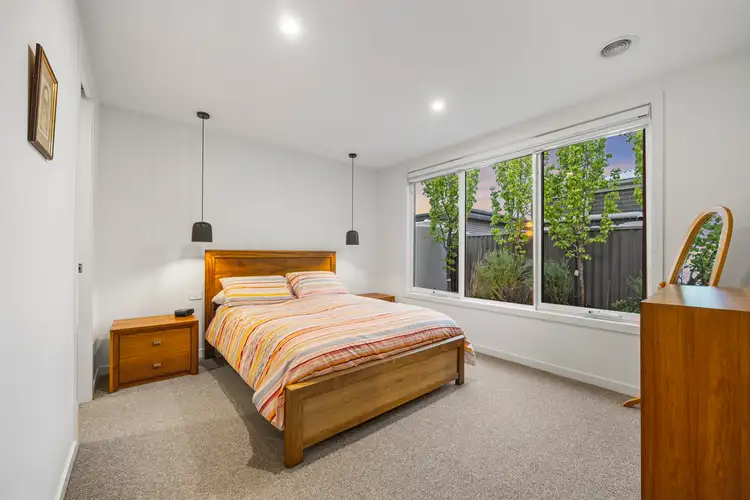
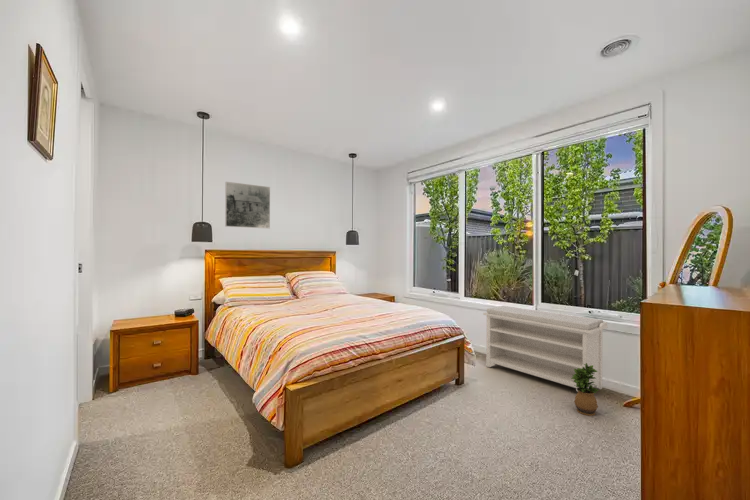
+ bench [482,305,609,392]
+ potted plant [571,363,599,417]
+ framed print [224,181,271,229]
